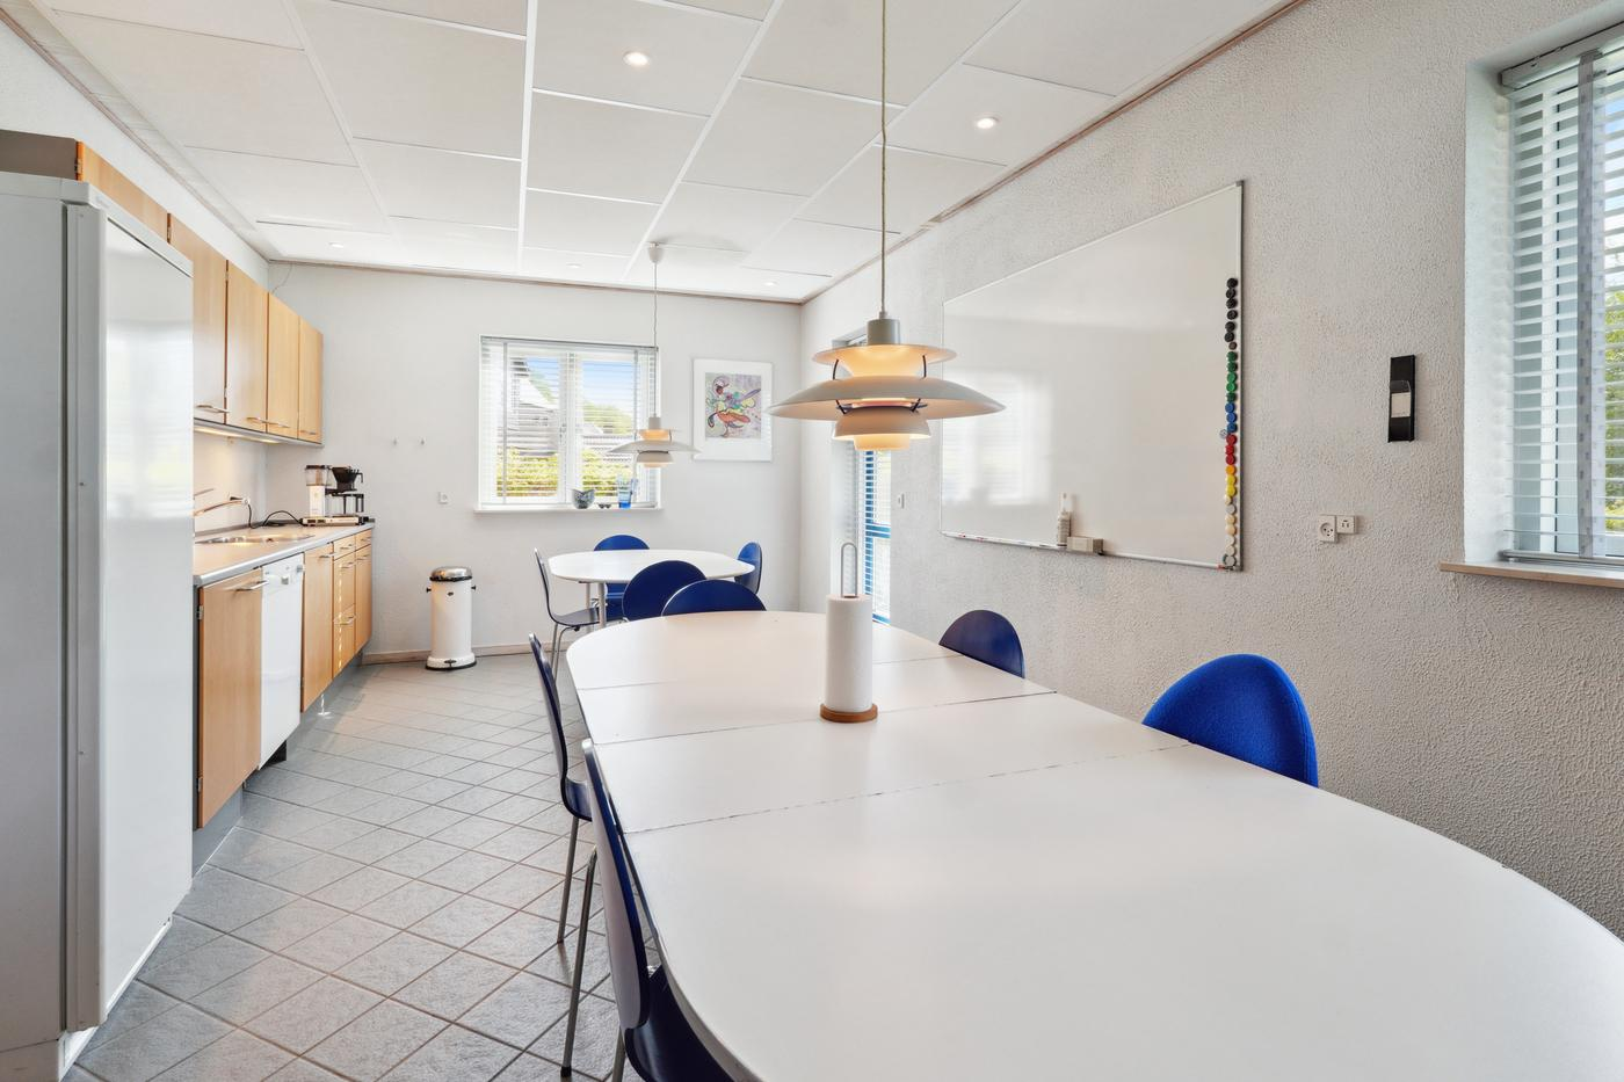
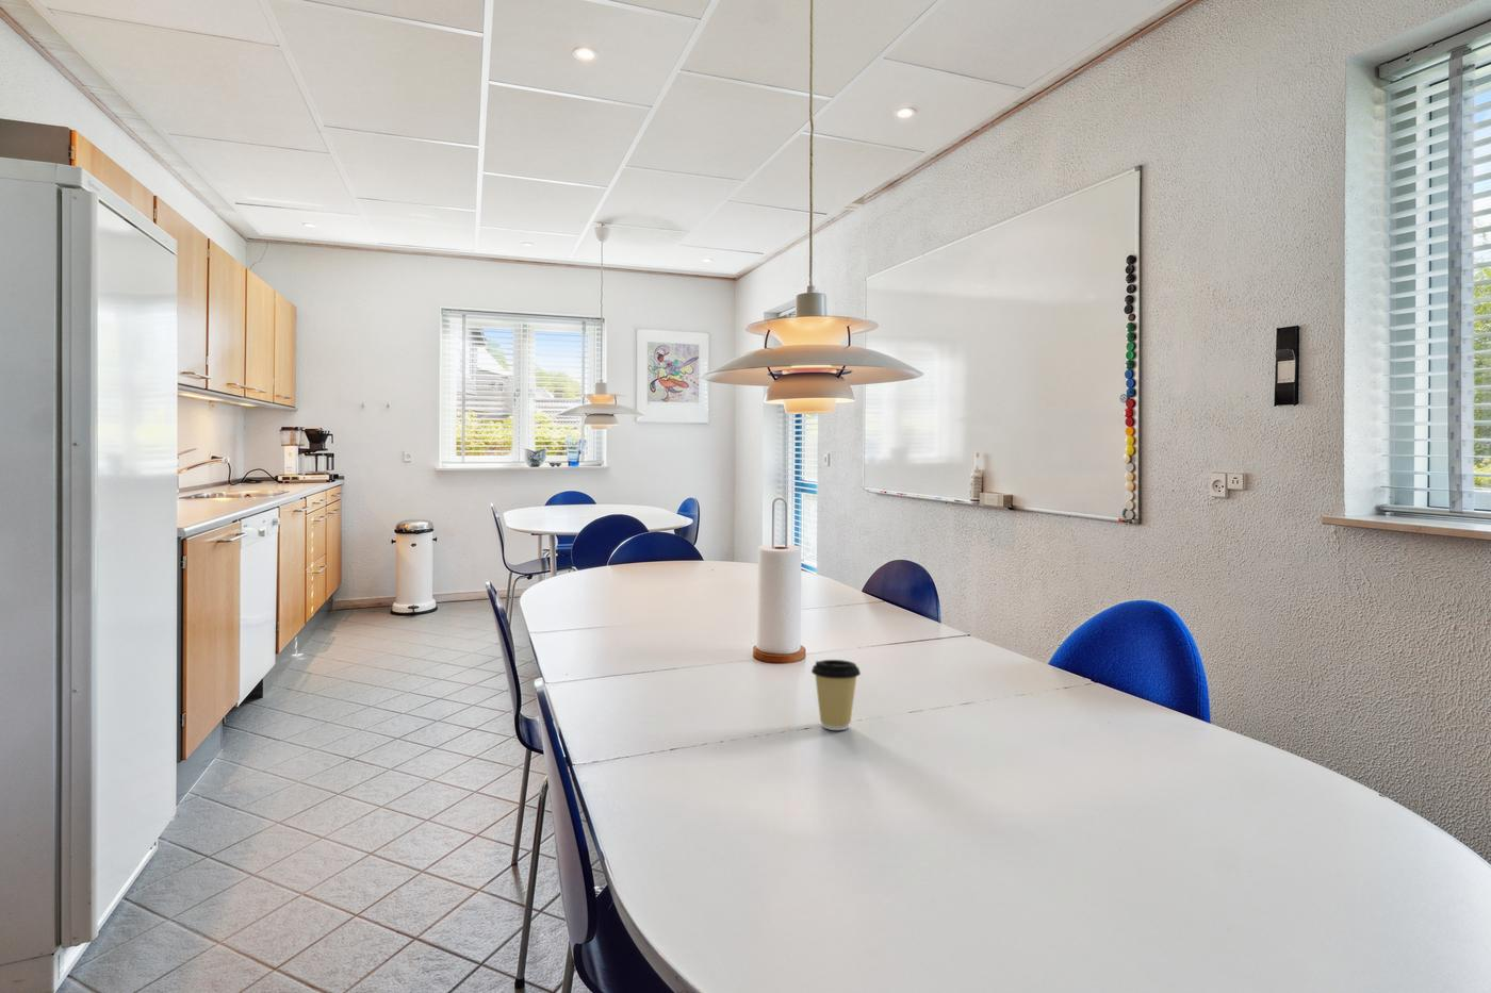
+ coffee cup [810,658,861,731]
